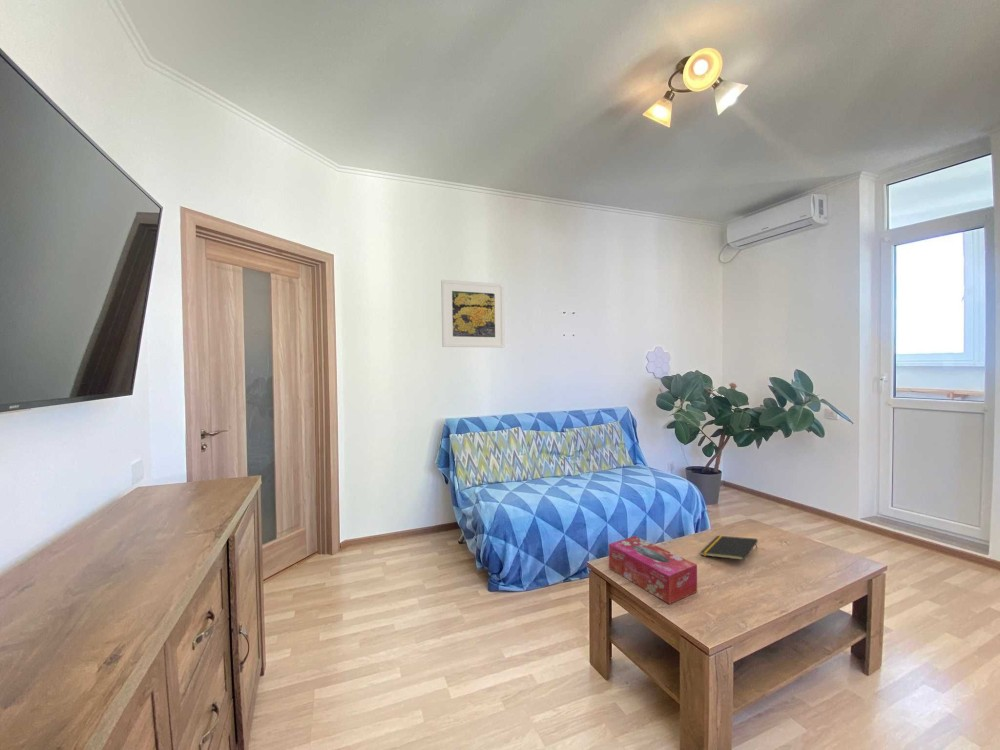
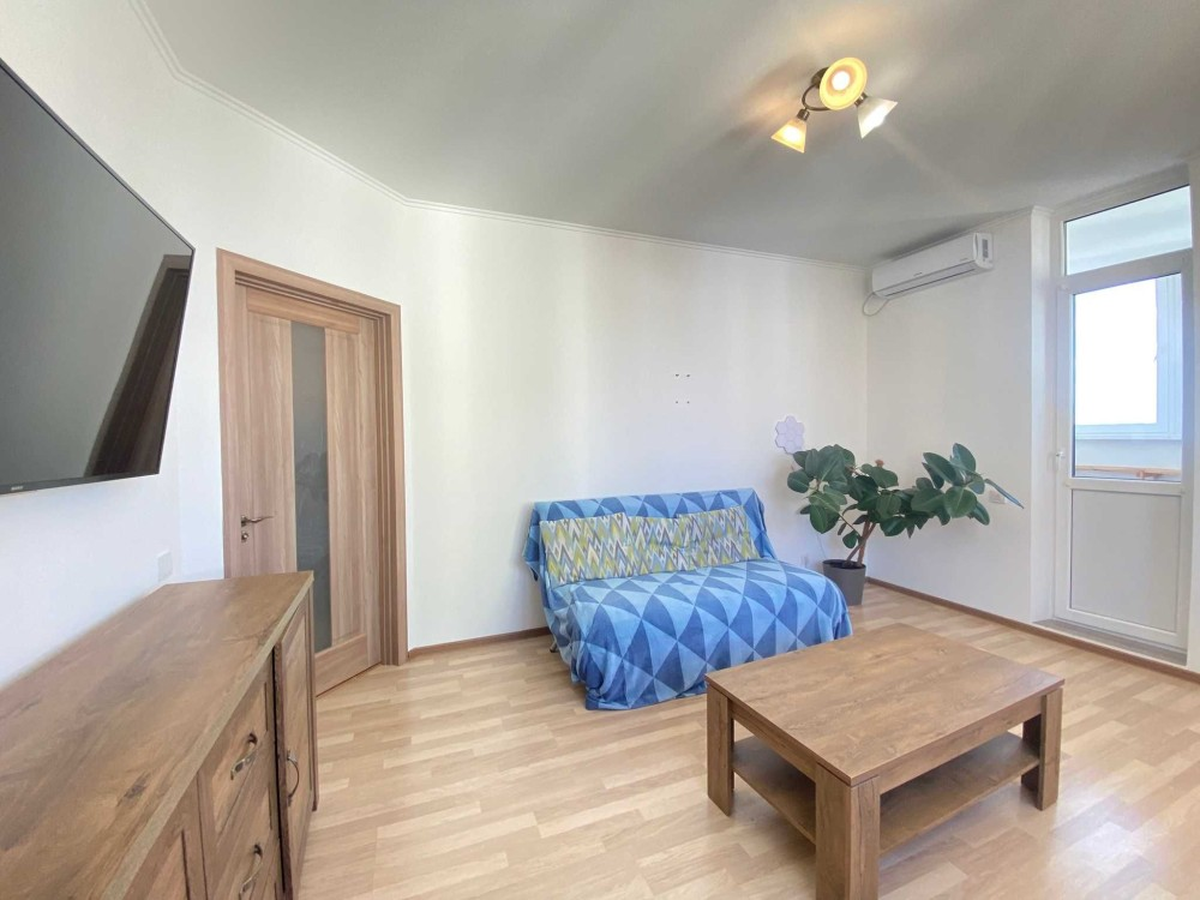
- tissue box [608,535,698,605]
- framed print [440,279,506,348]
- notepad [700,535,759,561]
